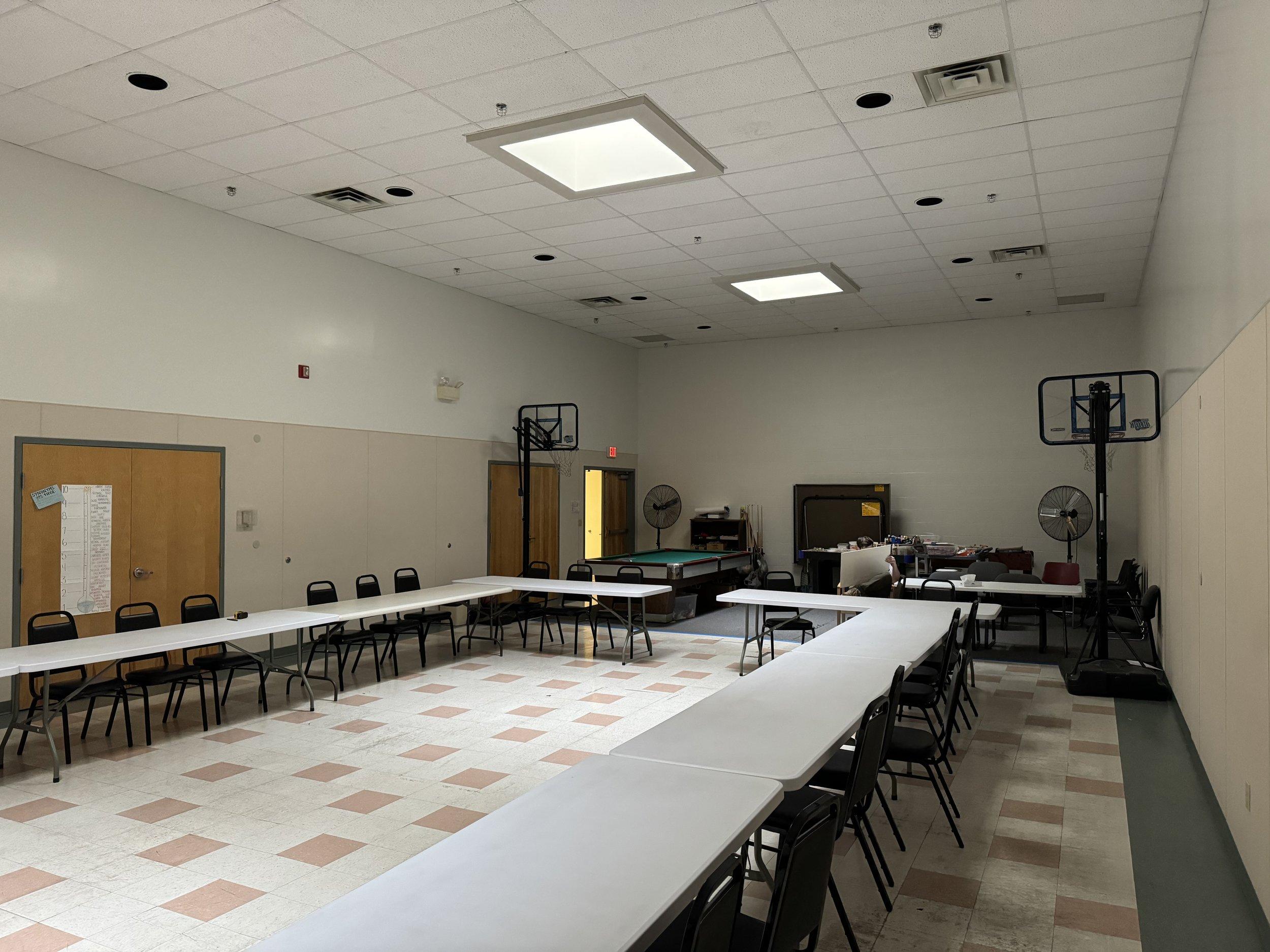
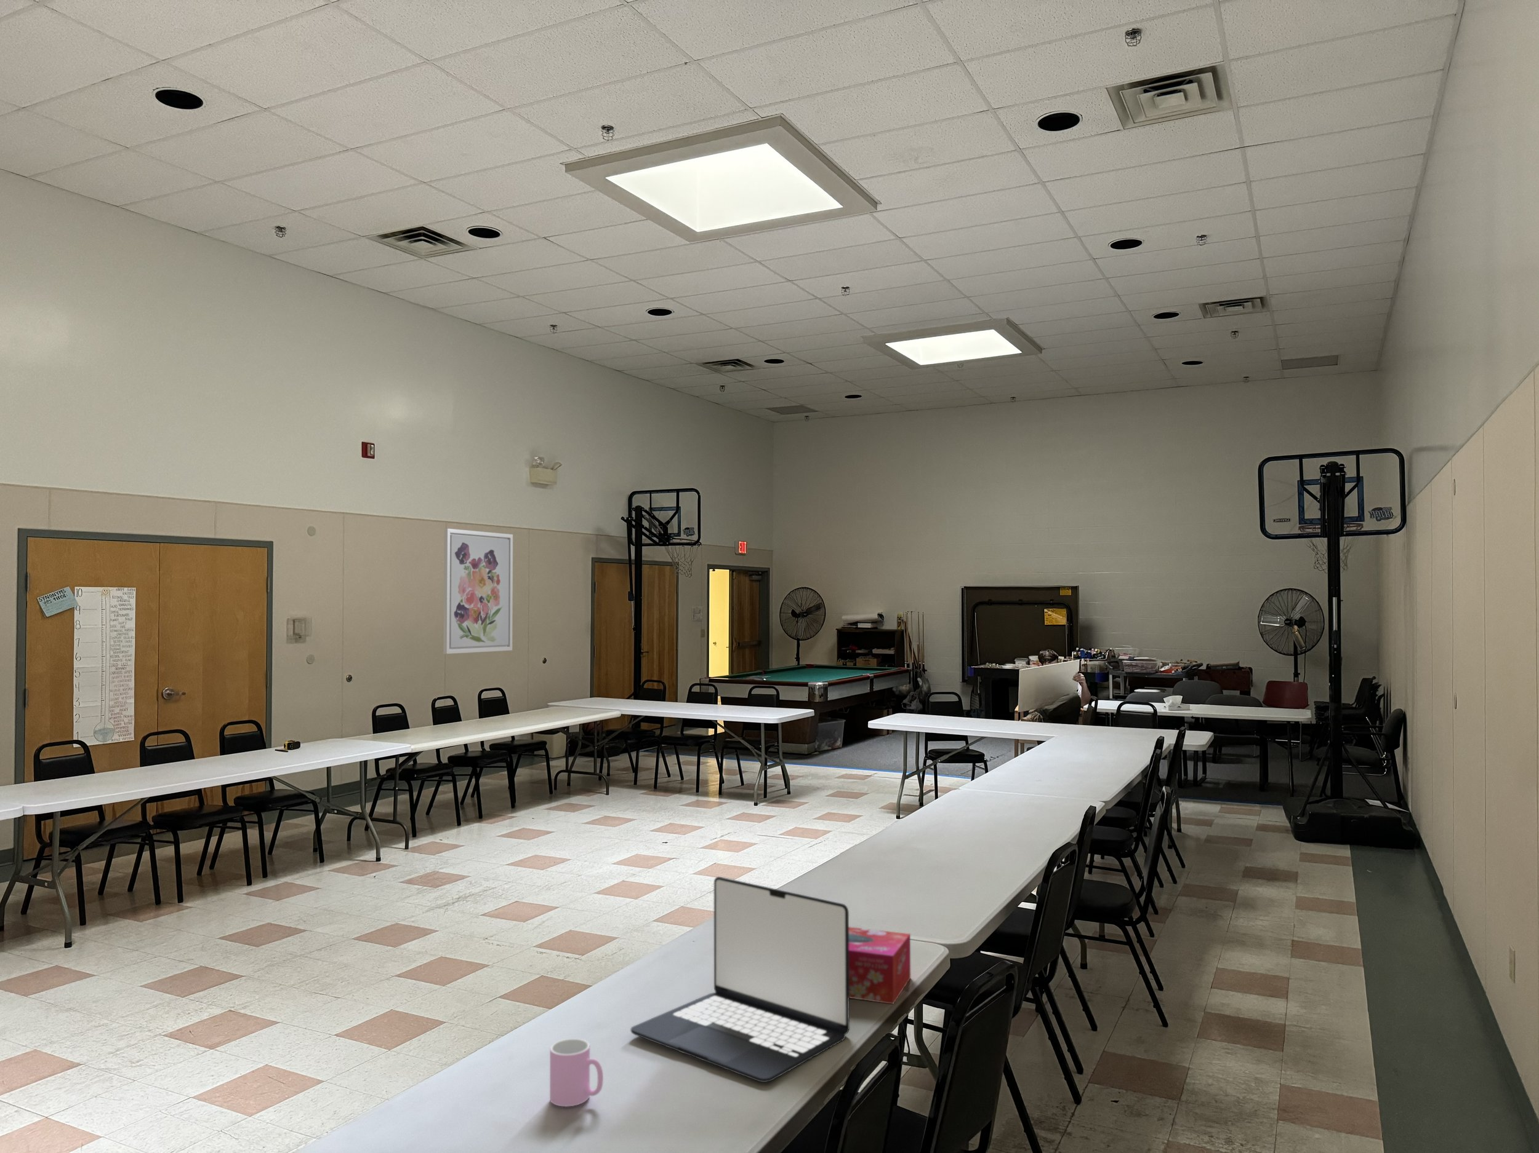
+ laptop [630,877,851,1083]
+ wall art [442,528,514,654]
+ tissue box [849,927,911,1005]
+ cup [549,1038,603,1107]
